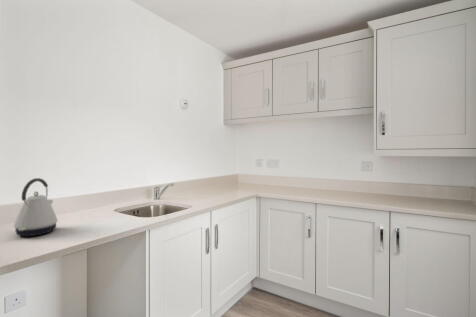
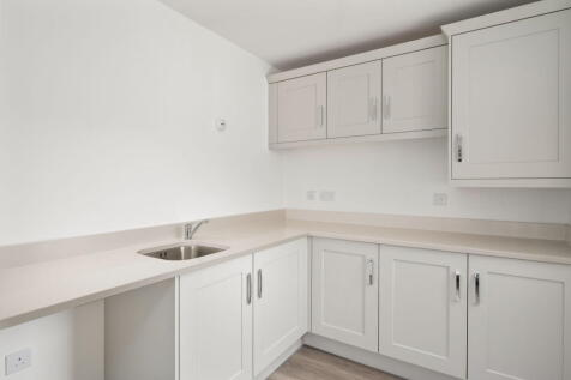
- kettle [13,177,59,237]
